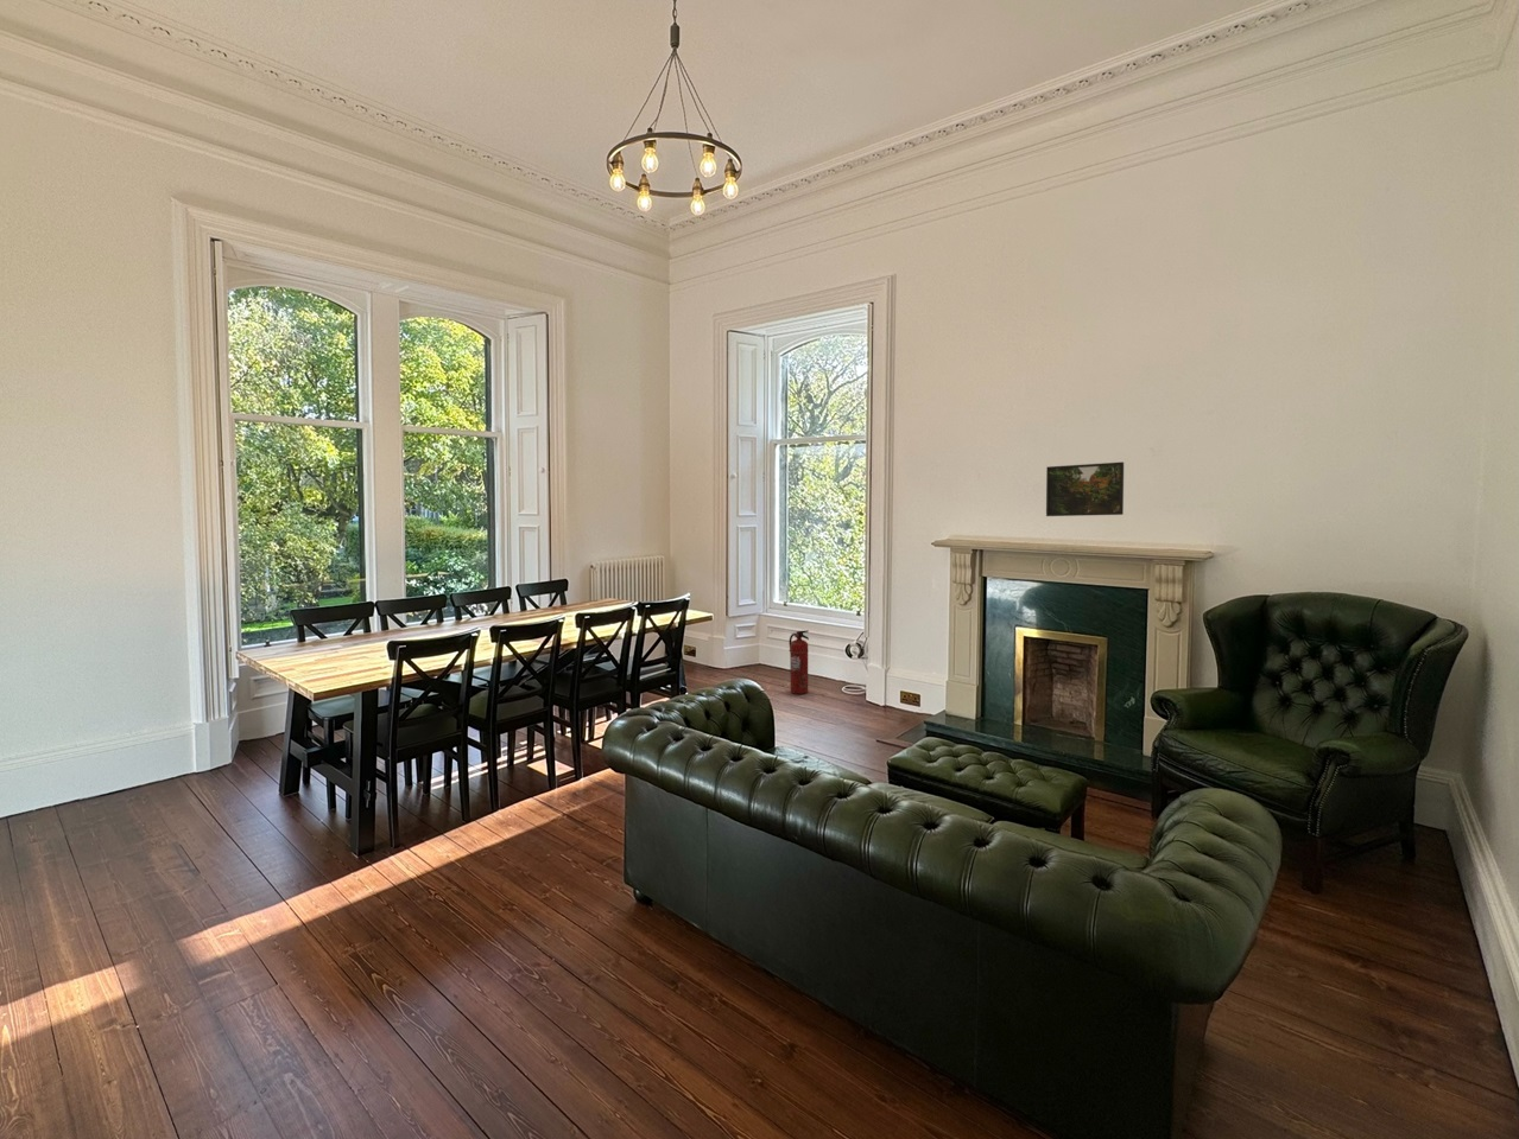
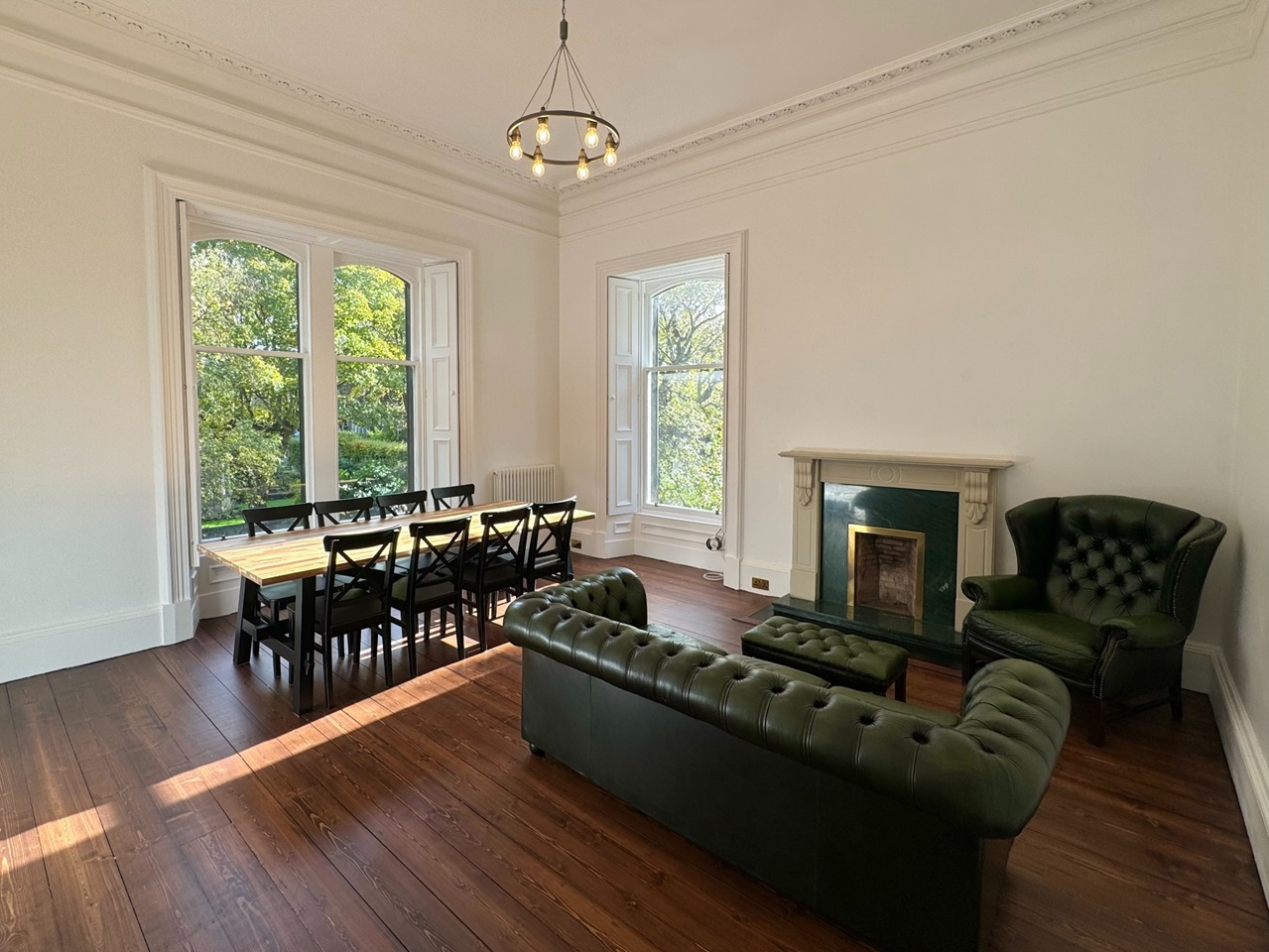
- fire extinguisher [789,629,810,695]
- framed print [1045,462,1125,517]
